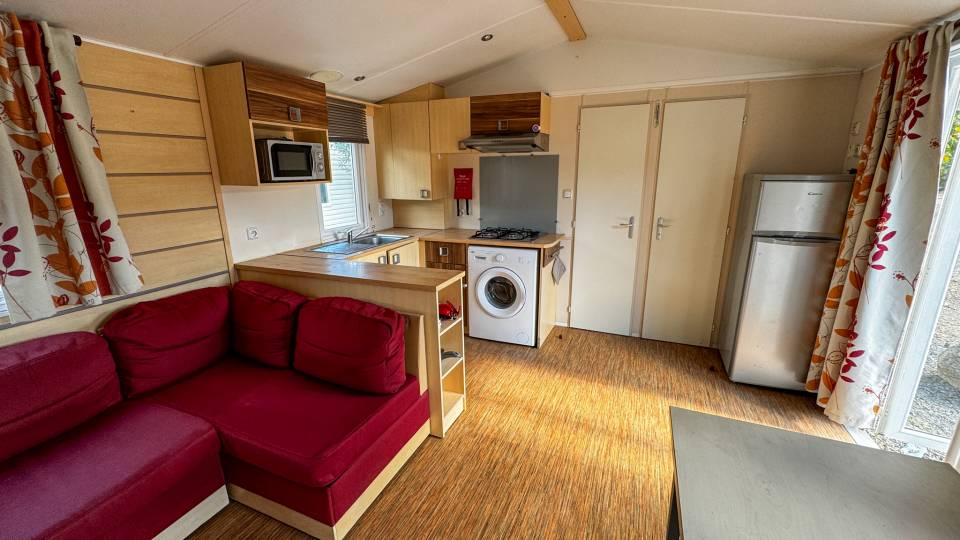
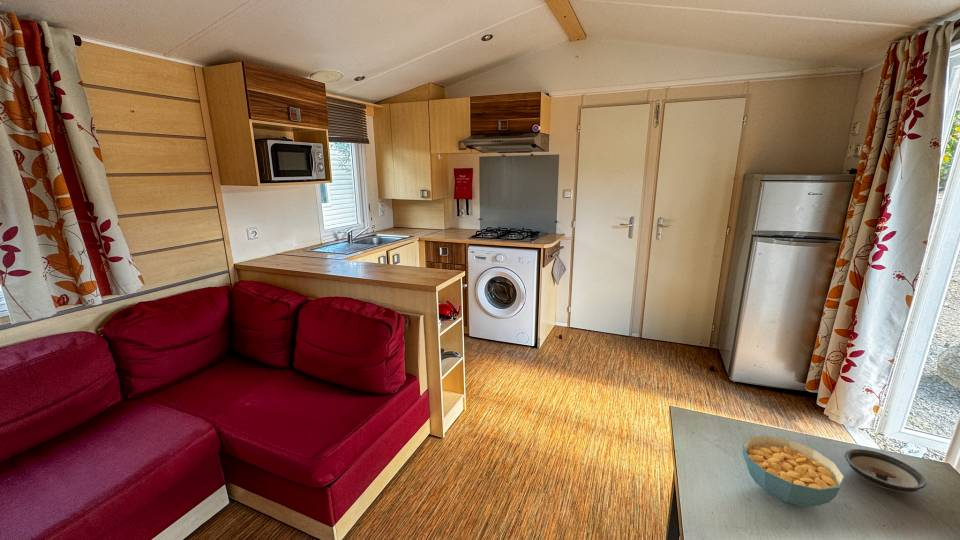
+ saucer [844,448,927,494]
+ cereal bowl [742,435,846,508]
